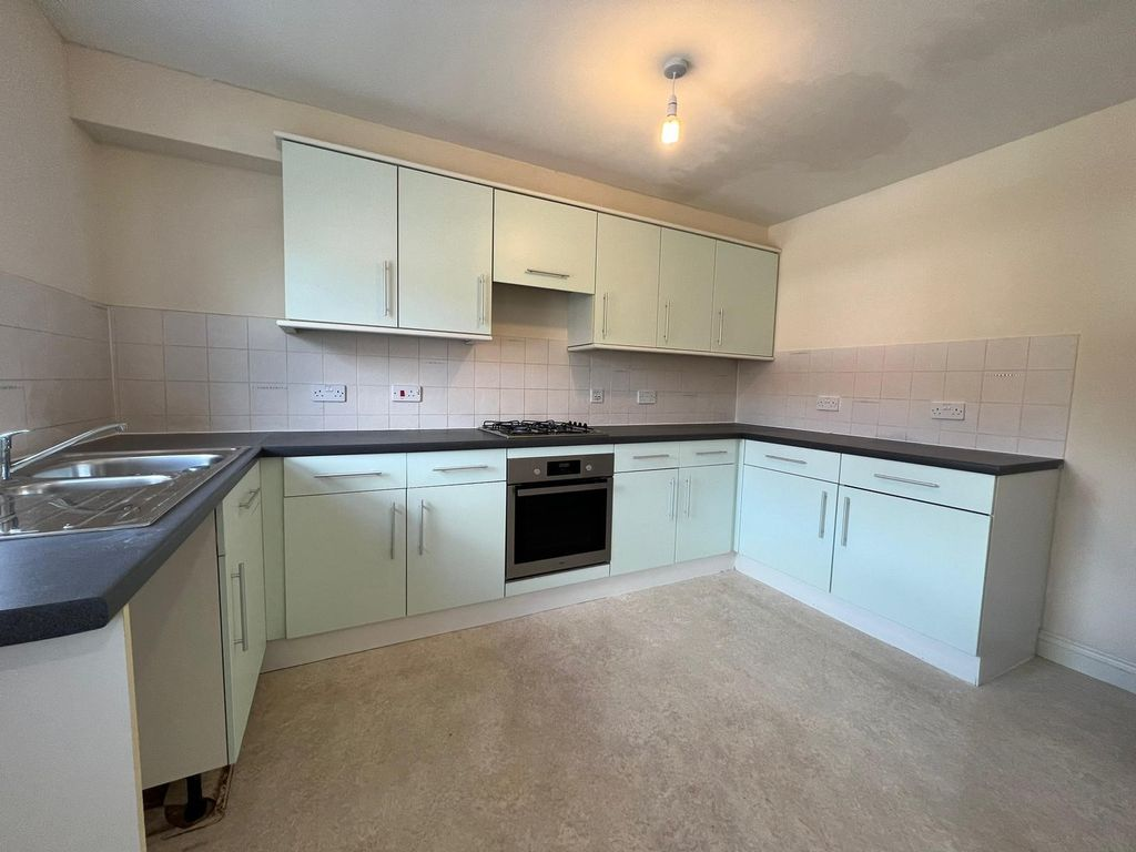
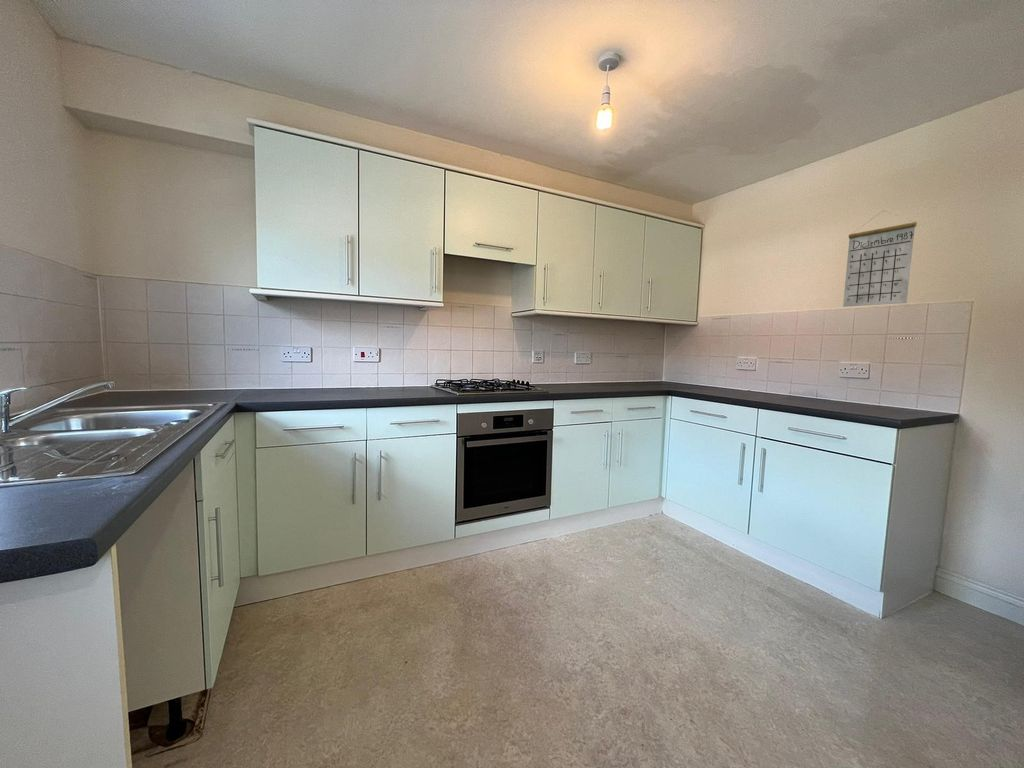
+ calendar [842,210,918,308]
